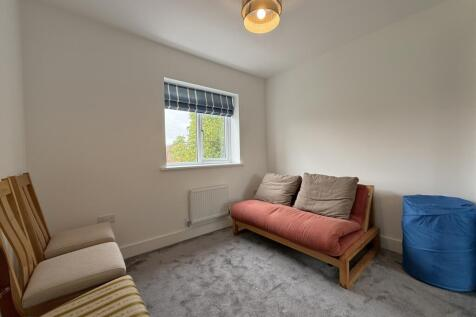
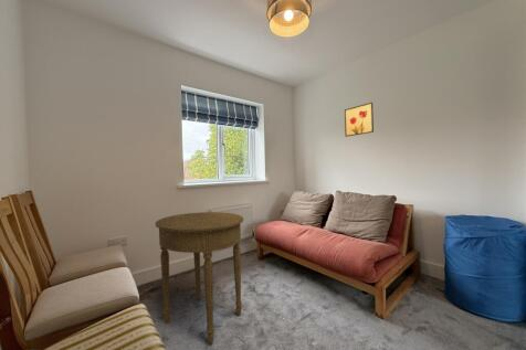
+ wall art [344,102,375,138]
+ side table [155,211,244,346]
